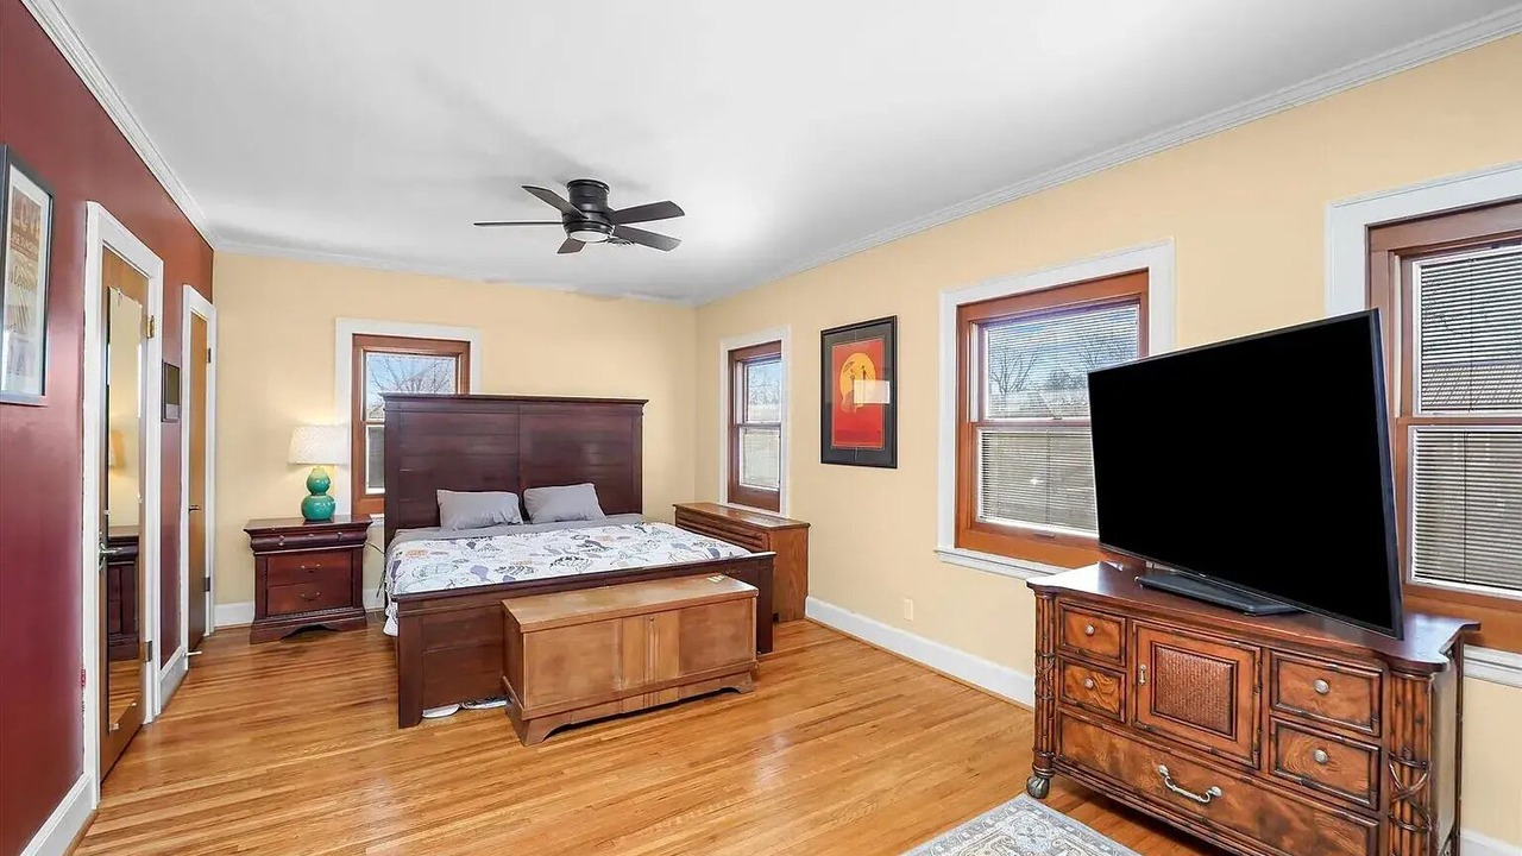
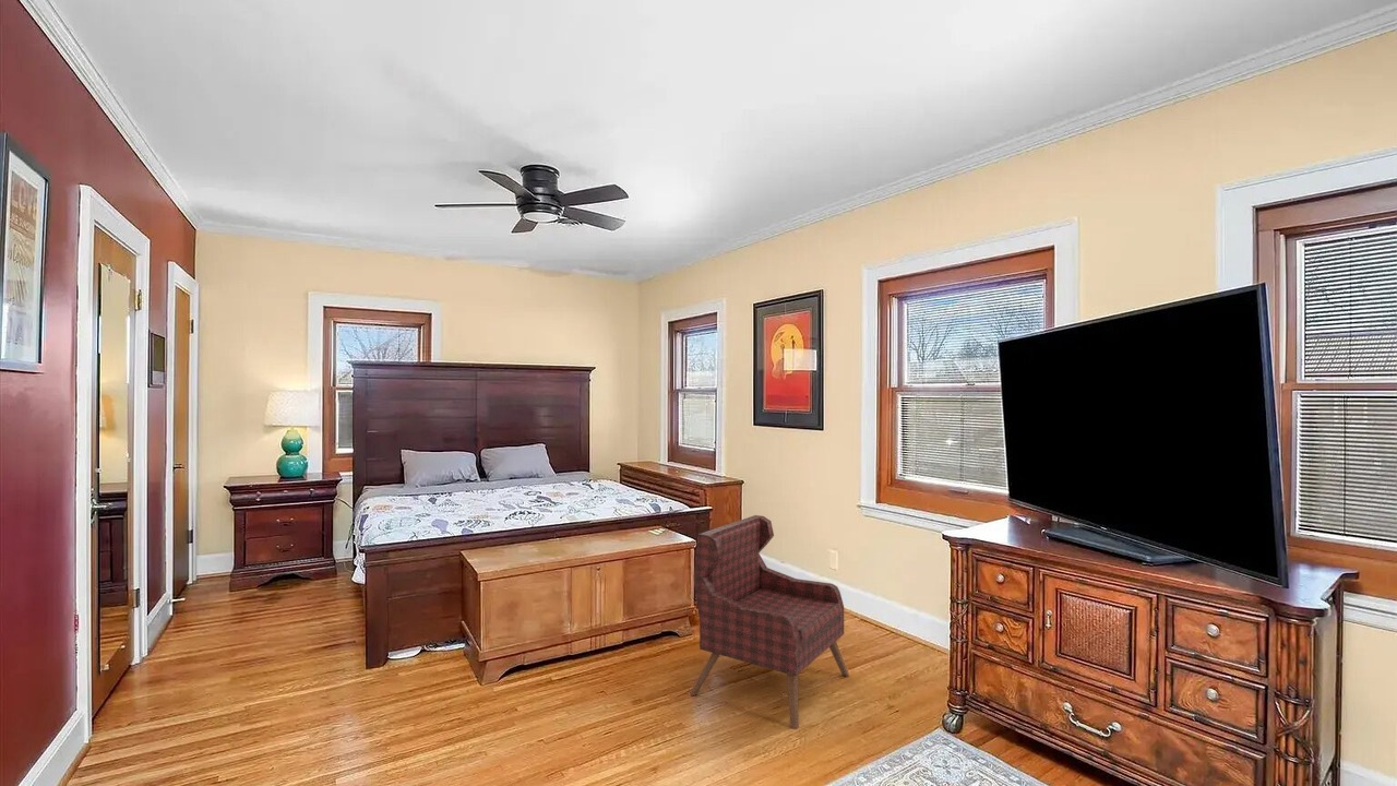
+ armchair [690,514,850,730]
